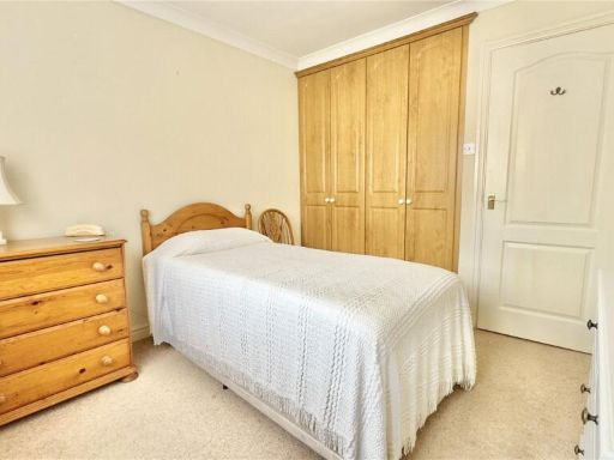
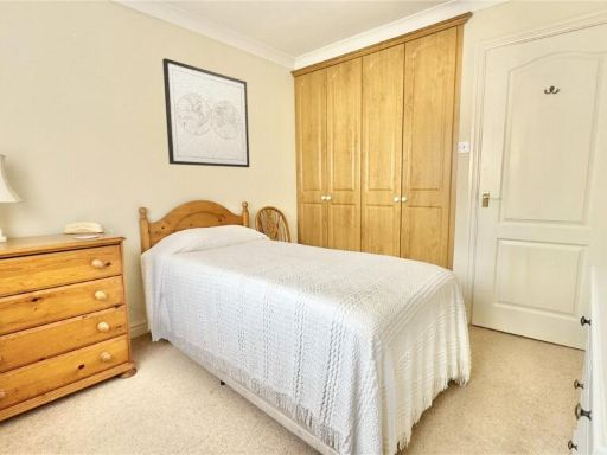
+ wall art [161,57,250,168]
